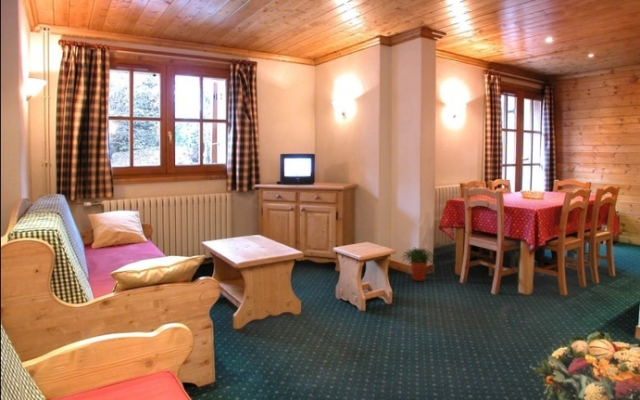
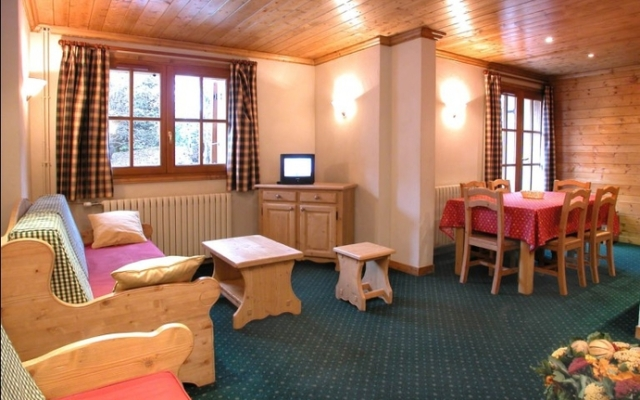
- potted plant [399,247,439,282]
